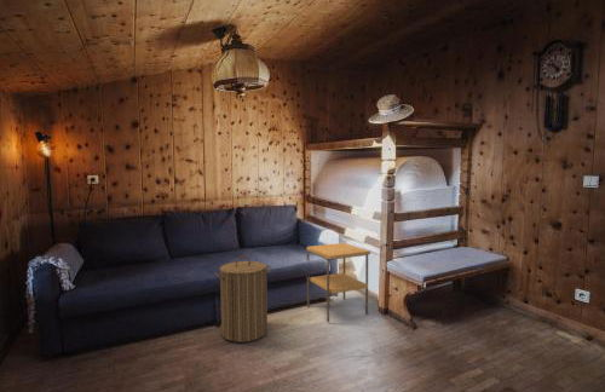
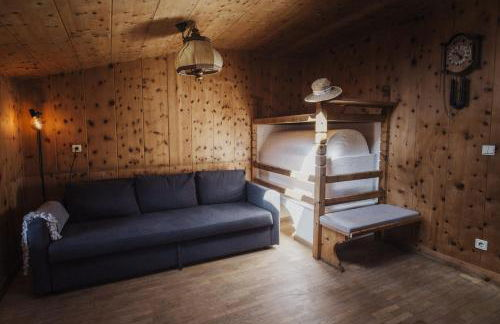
- side table [306,242,371,323]
- laundry hamper [213,255,272,344]
